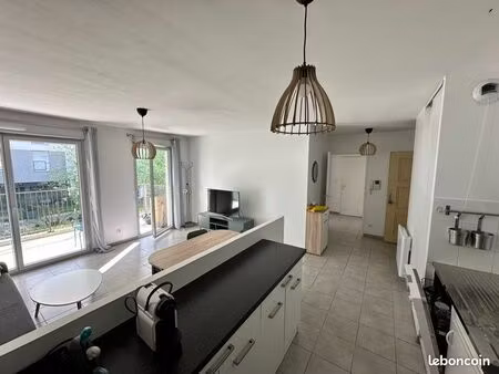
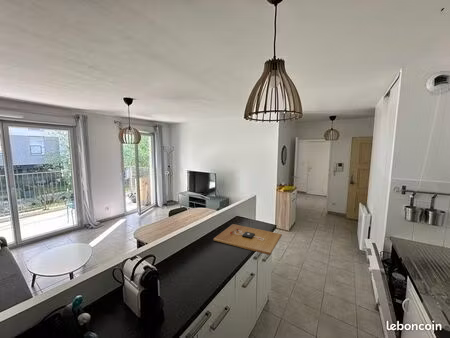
+ cutting board [212,223,283,256]
